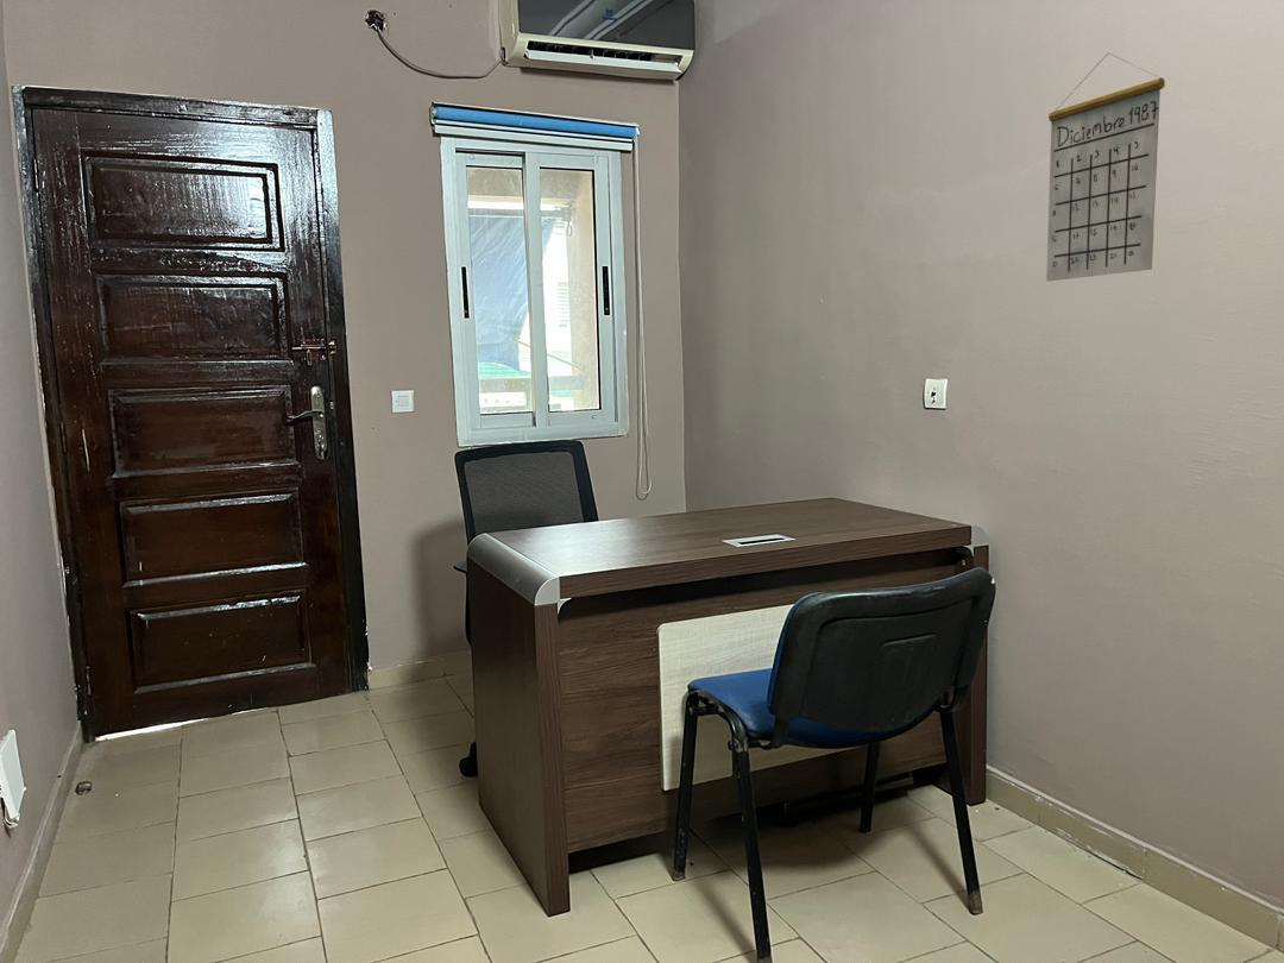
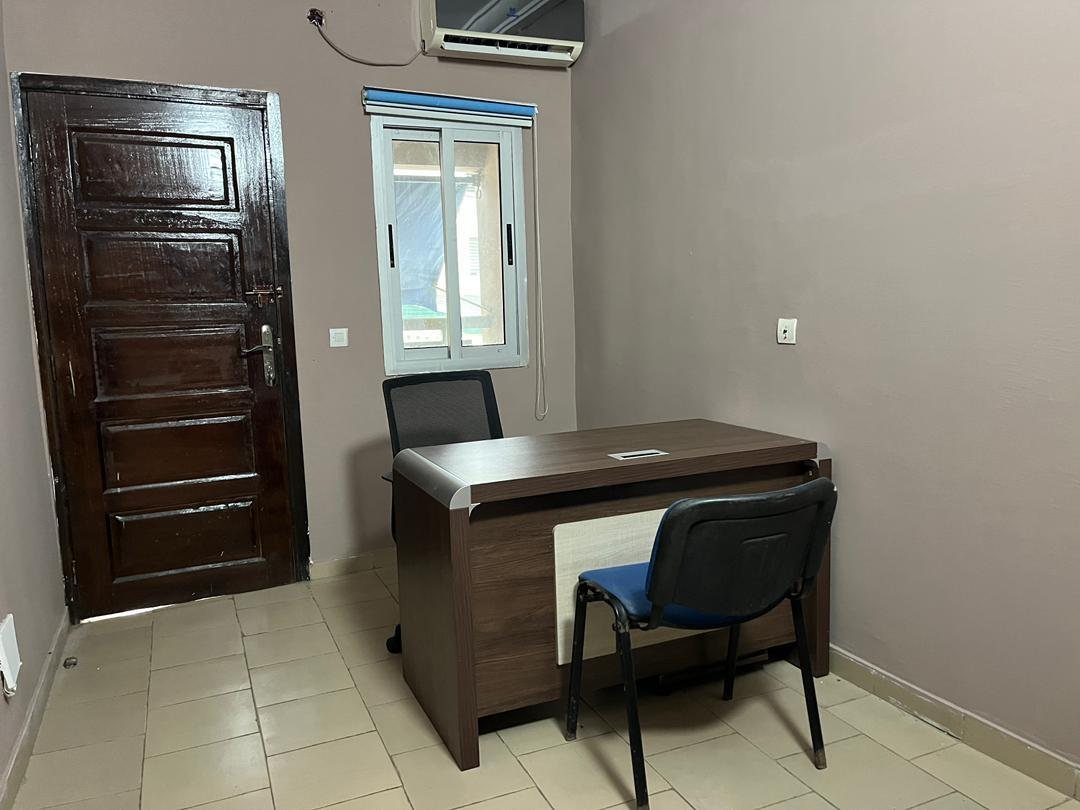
- calendar [1045,52,1166,283]
